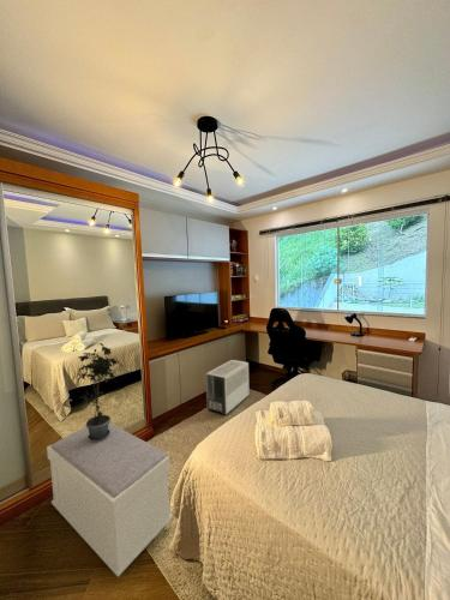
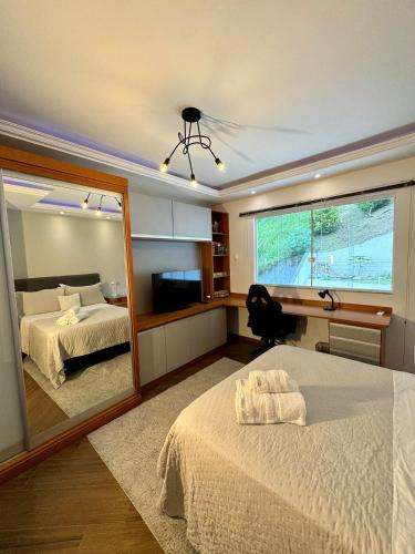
- potted plant [72,342,124,440]
- bench [46,422,174,578]
- air purifier [205,359,251,416]
